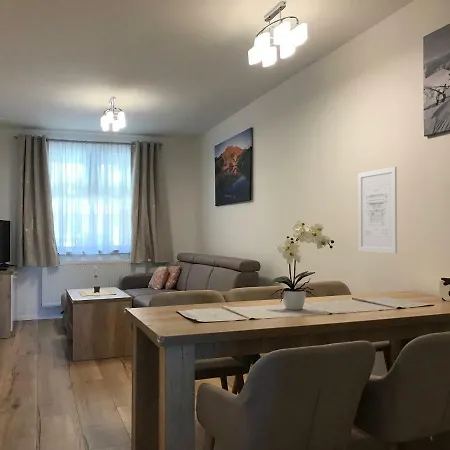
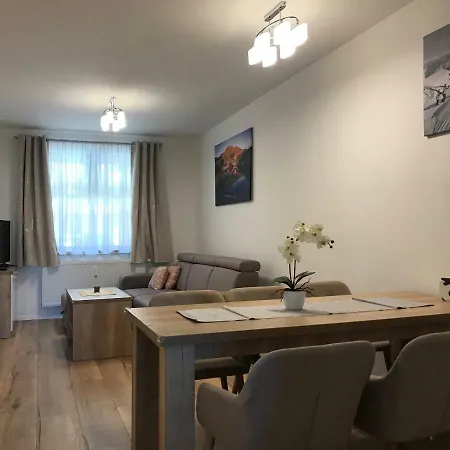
- wall art [357,166,398,254]
